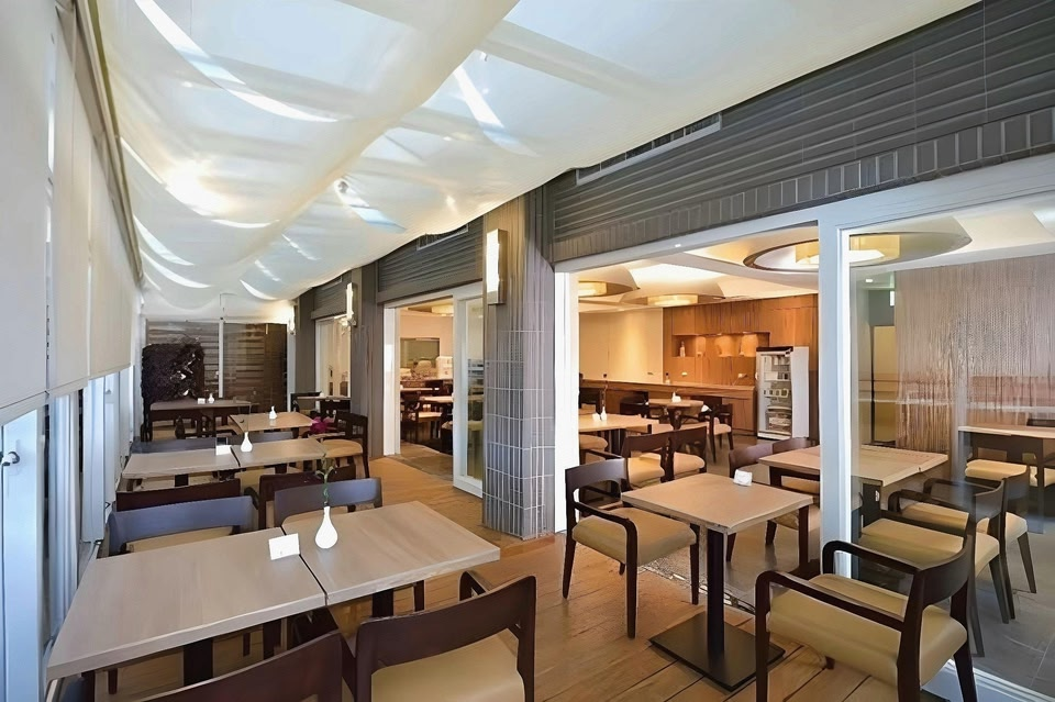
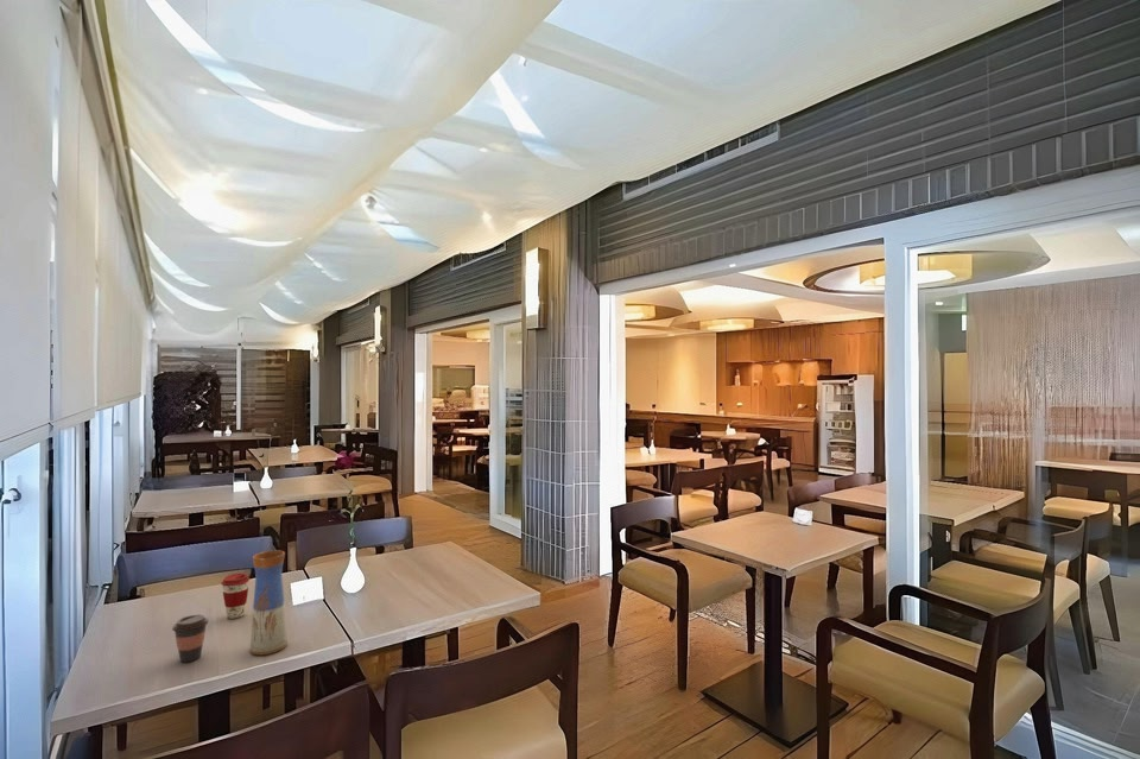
+ coffee cup [171,613,210,663]
+ vase [249,549,289,656]
+ coffee cup [220,573,251,620]
